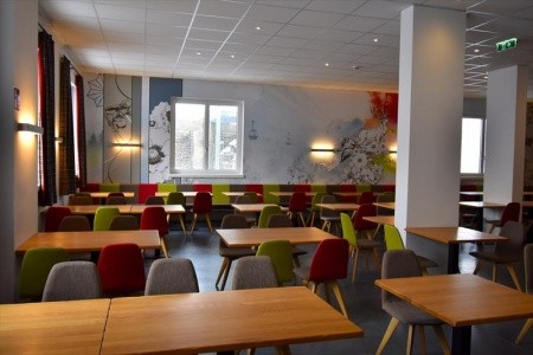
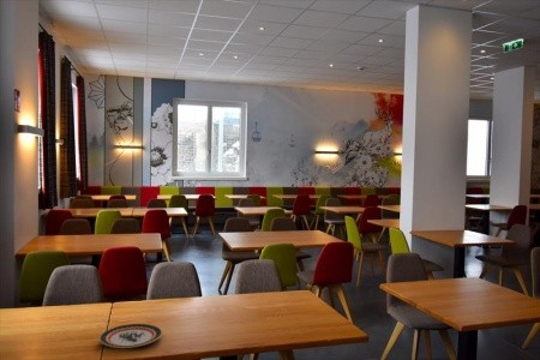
+ plate [98,323,163,349]
